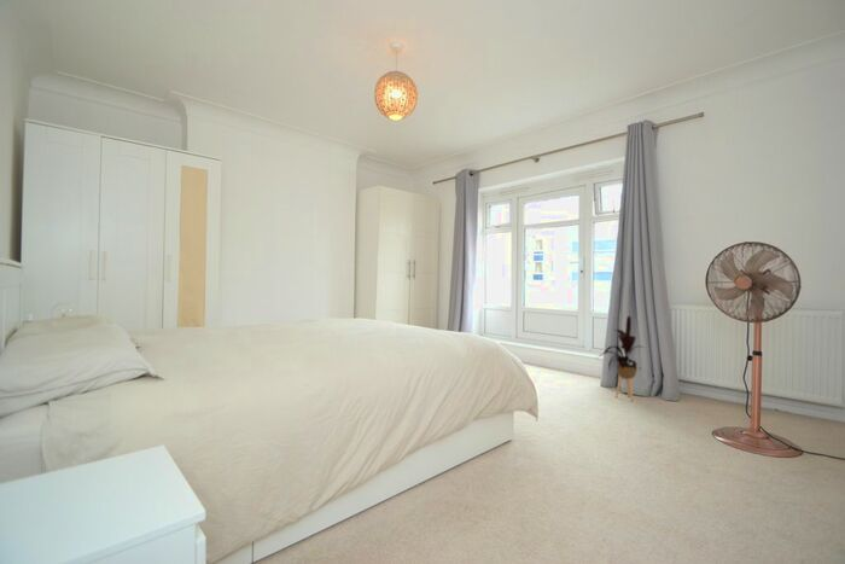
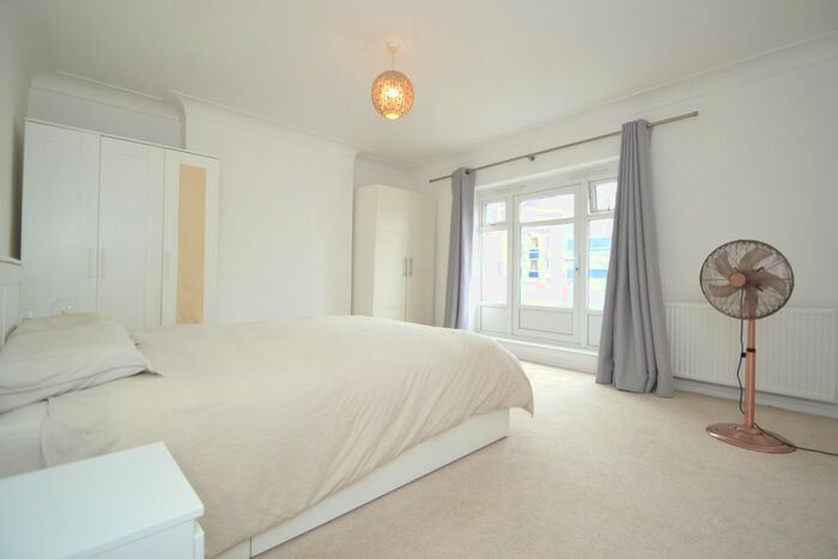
- house plant [595,315,645,402]
